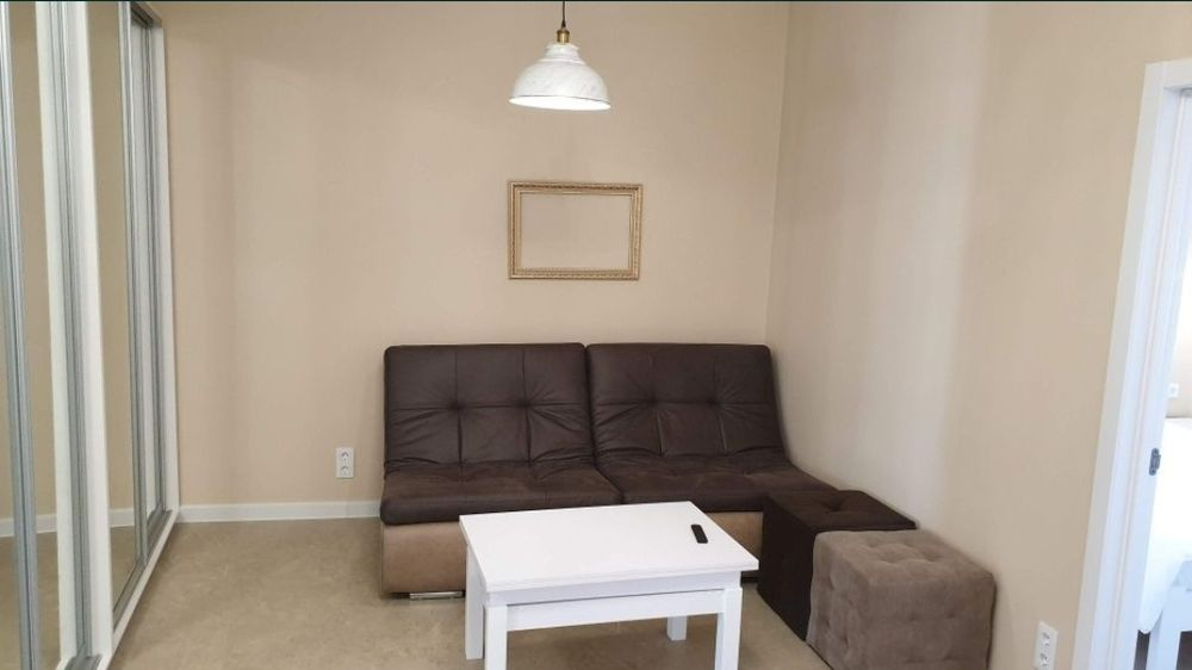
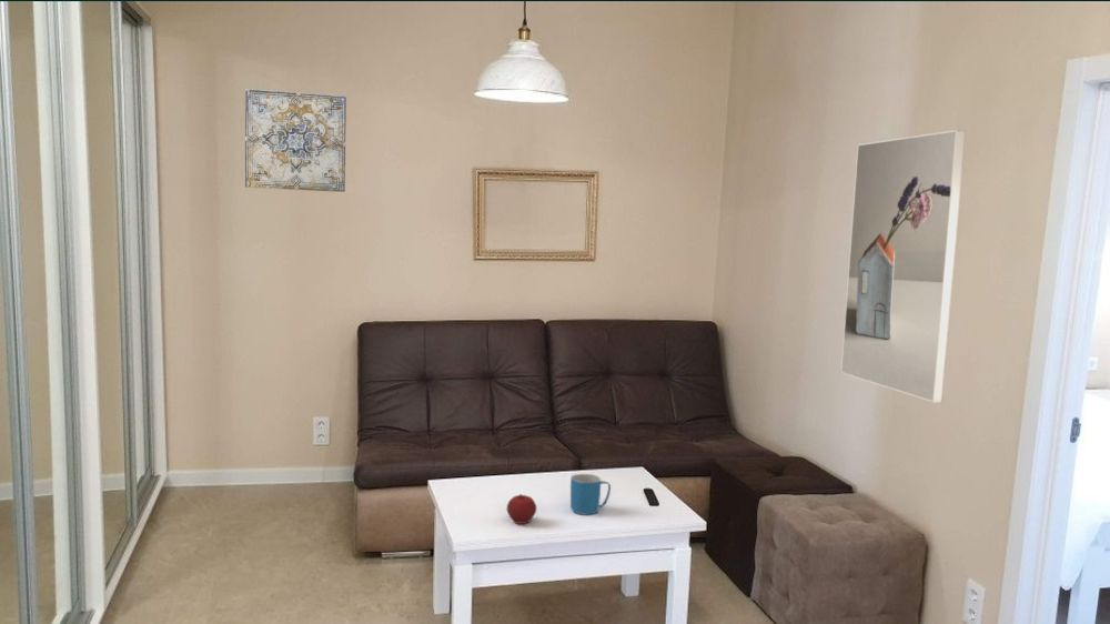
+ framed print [840,129,967,404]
+ mug [569,473,612,515]
+ wall art [244,88,347,193]
+ apple [506,493,537,525]
